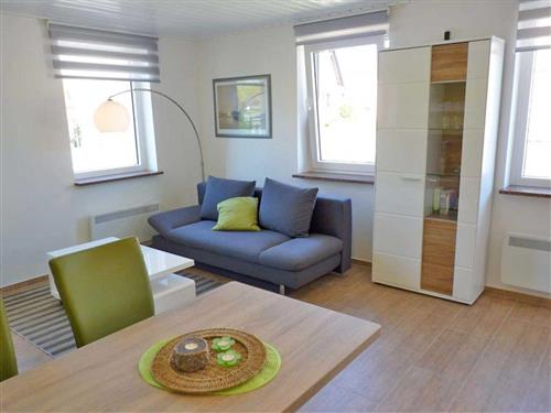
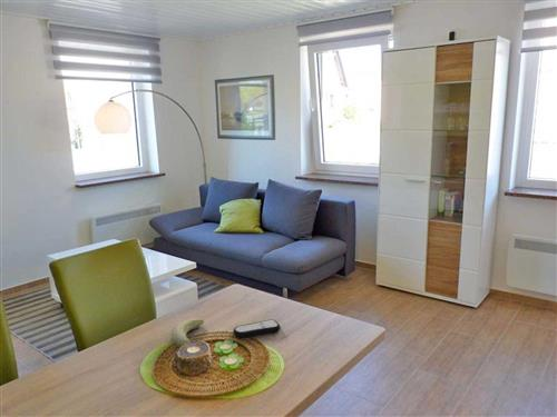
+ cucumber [169,318,205,349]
+ remote control [232,318,282,338]
